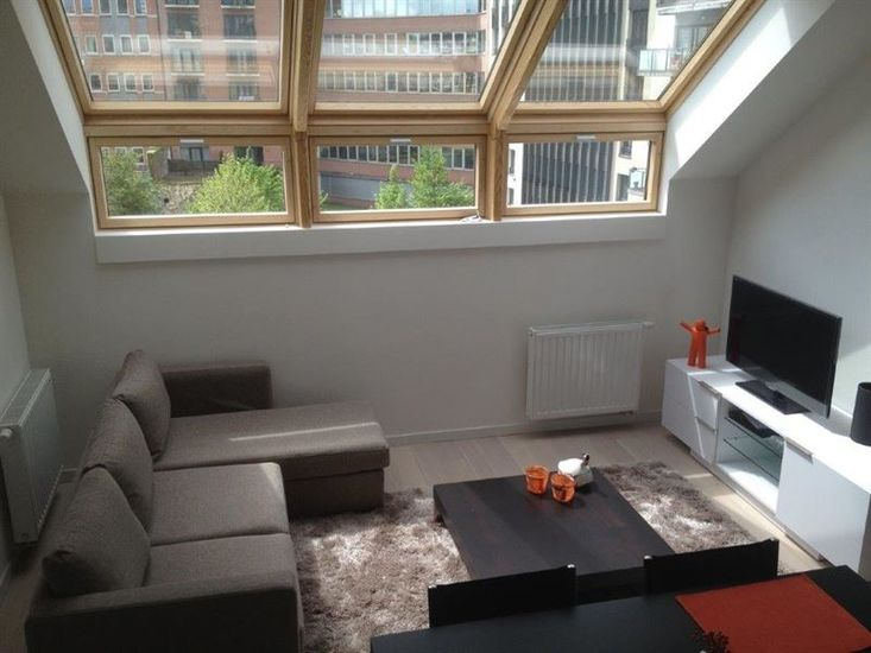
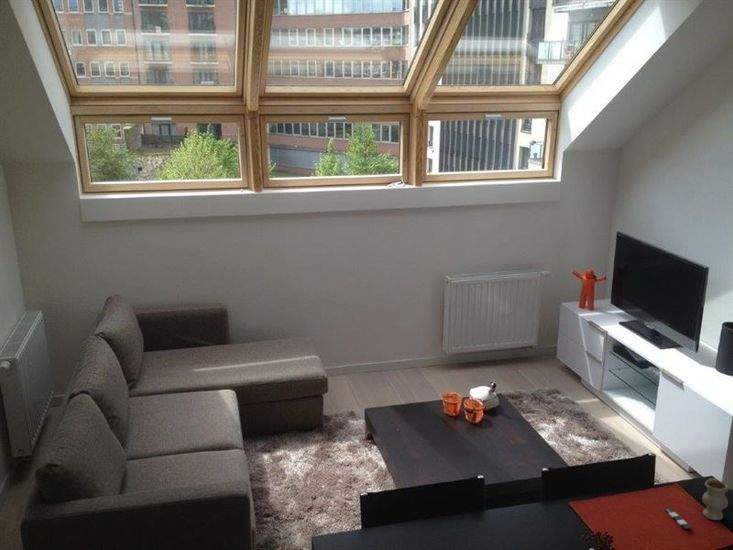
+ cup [664,477,730,530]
